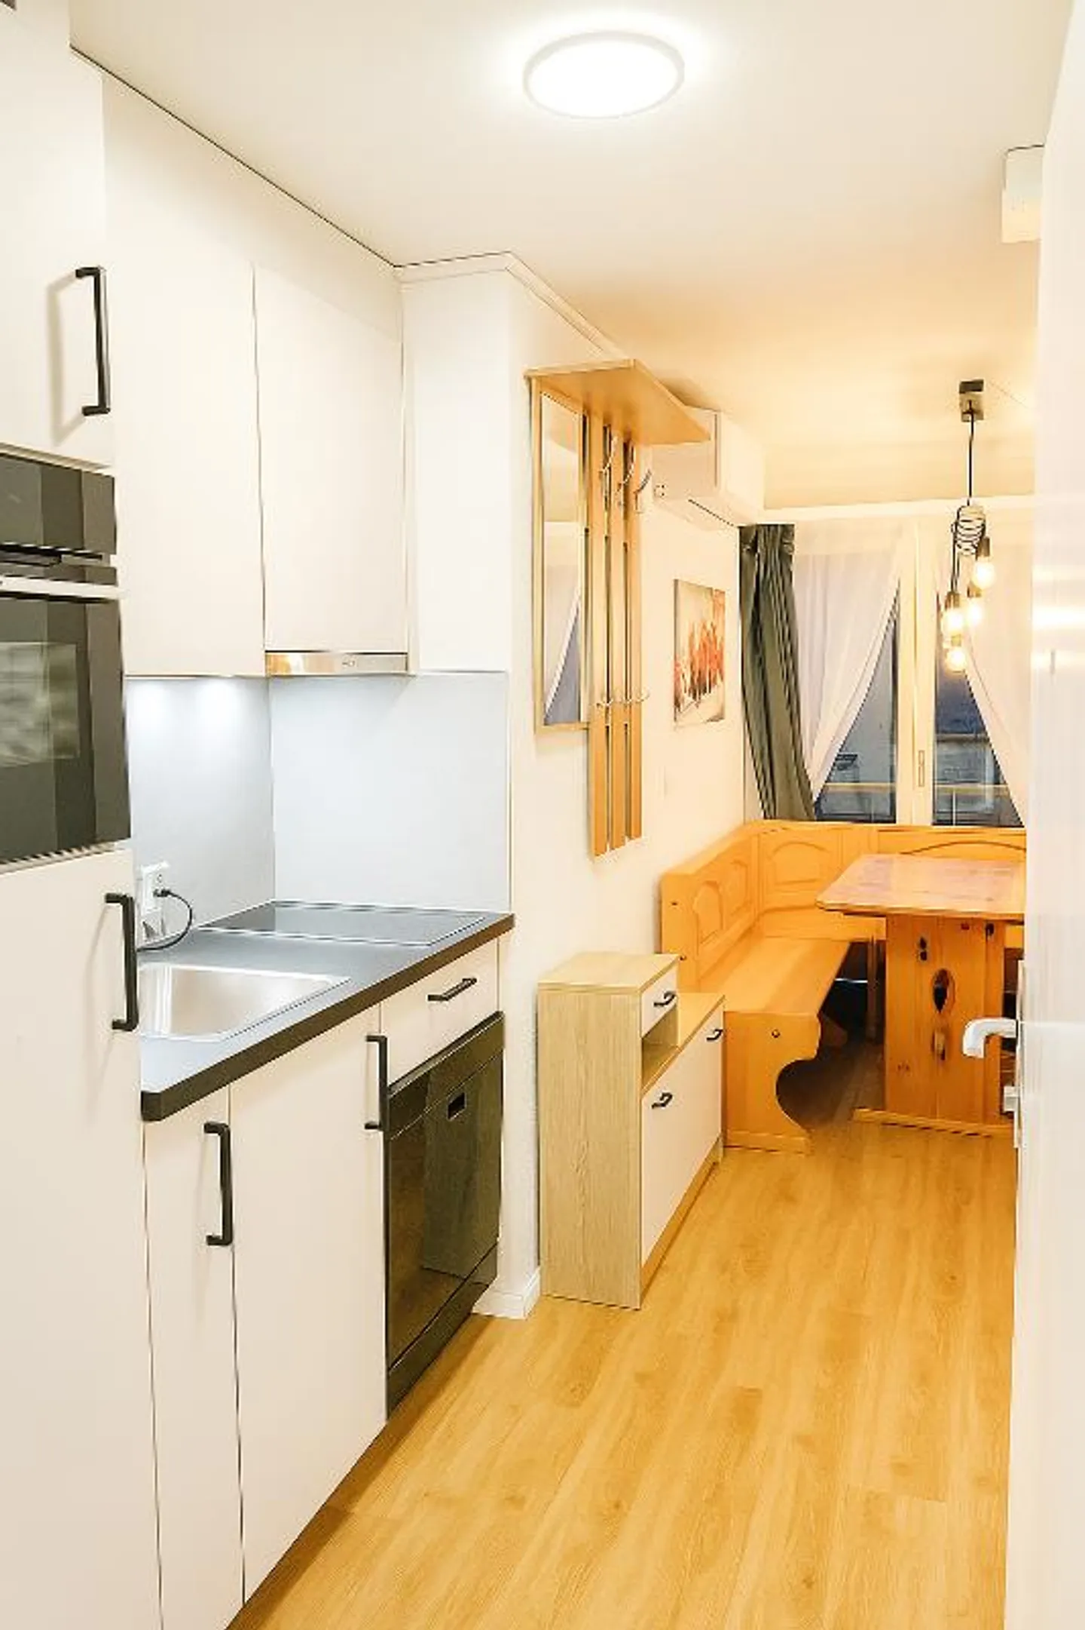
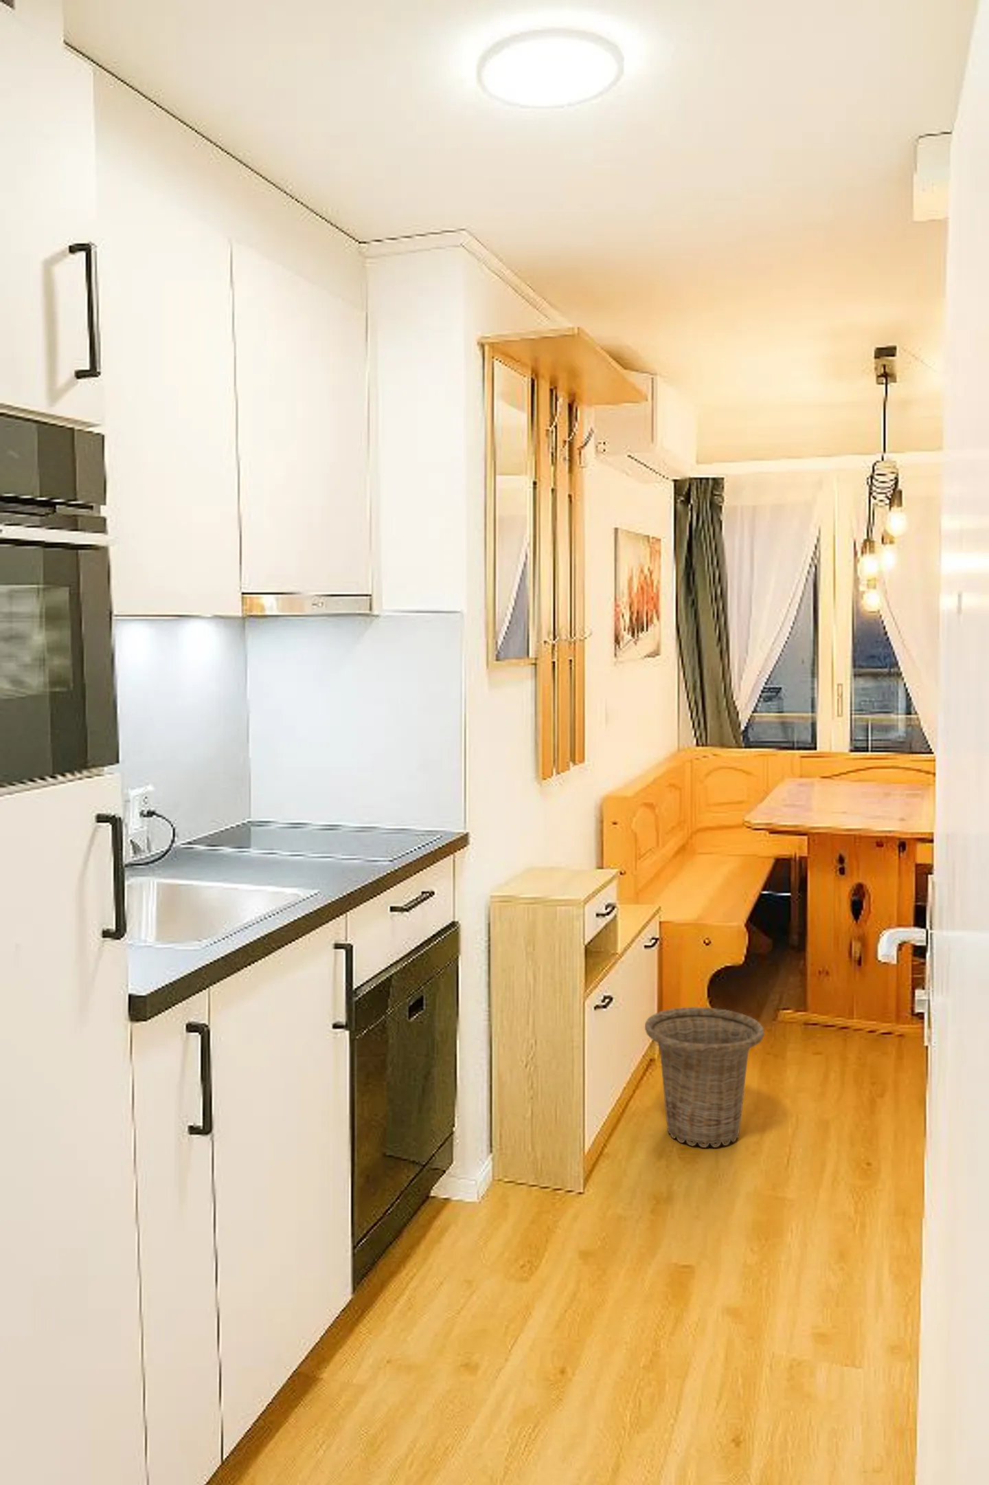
+ basket [645,1007,765,1148]
